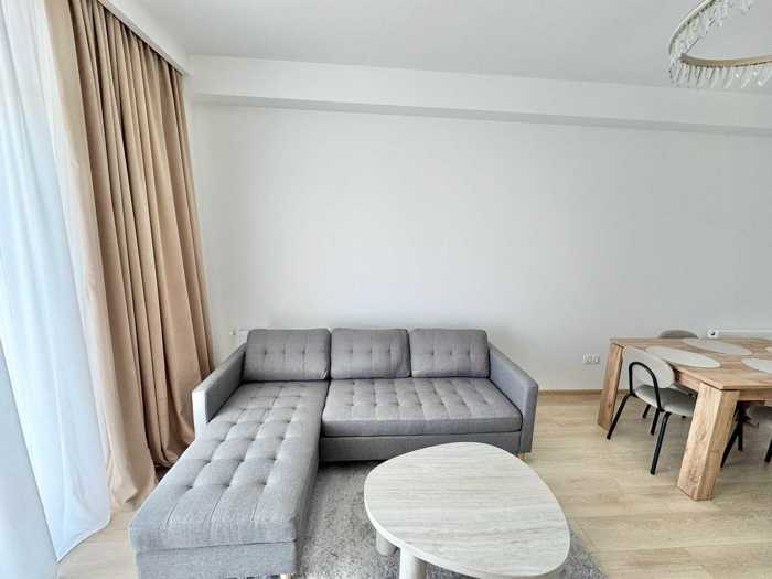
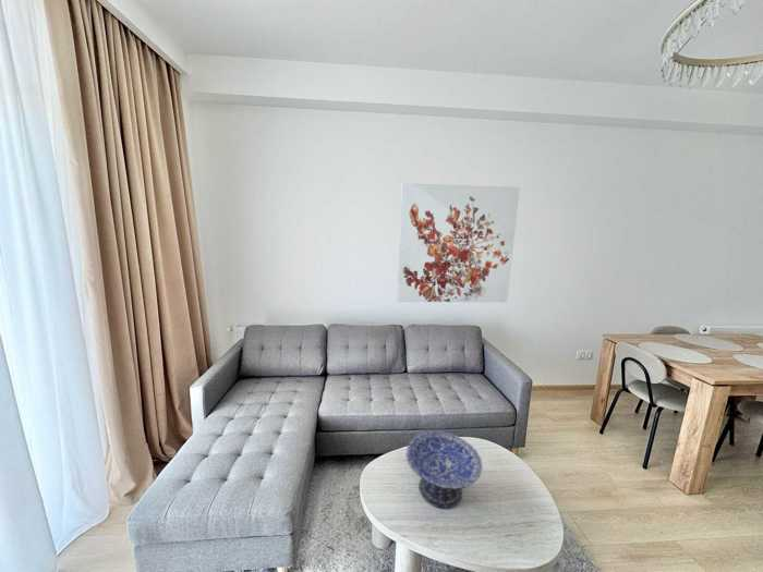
+ decorative bowl [405,430,483,510]
+ wall art [396,182,521,303]
